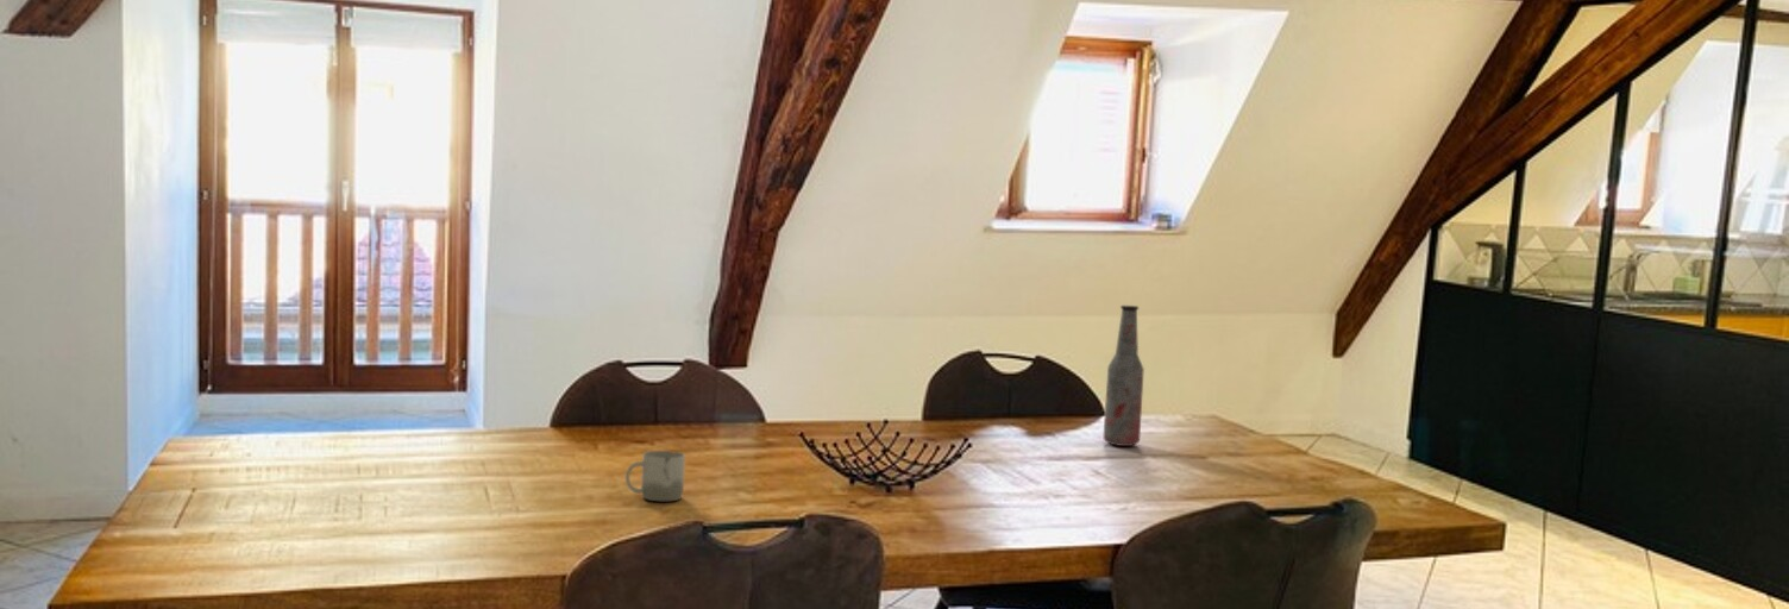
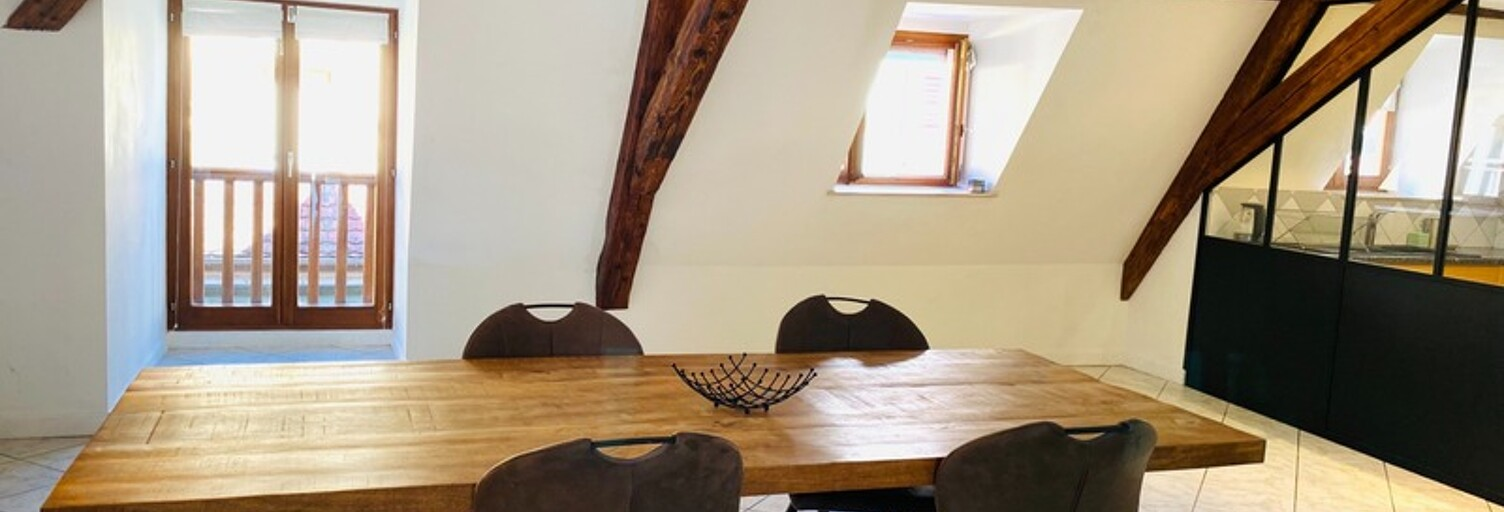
- bottle [1101,304,1145,447]
- cup [624,450,686,502]
